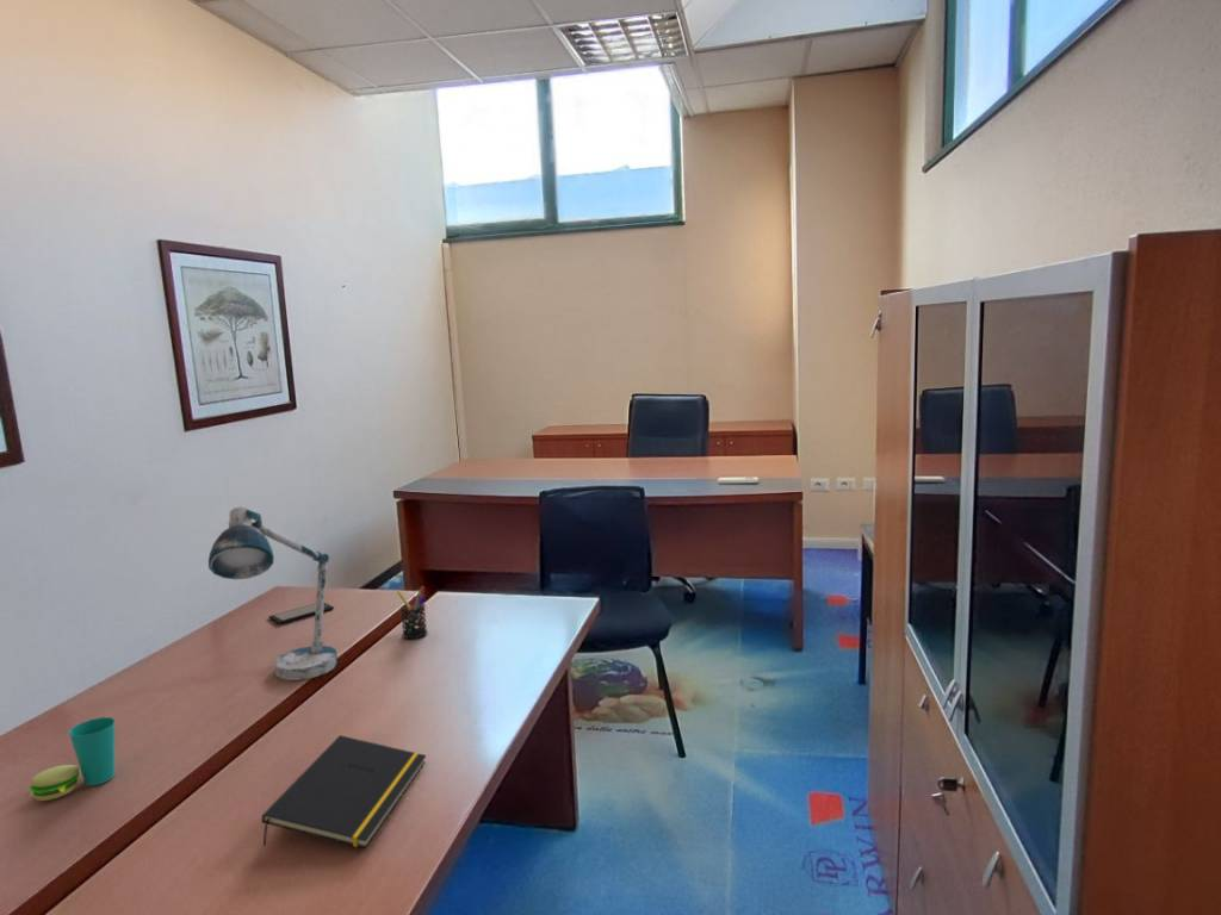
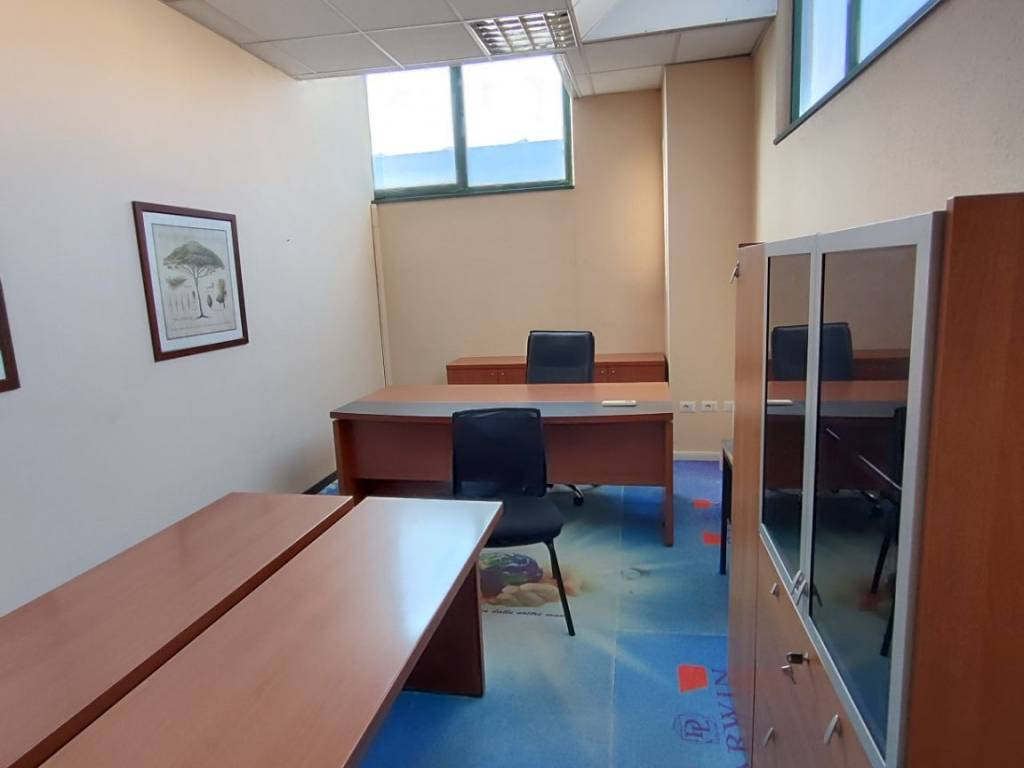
- pen holder [396,585,428,640]
- notepad [261,734,427,849]
- smartphone [267,602,335,625]
- desk lamp [207,506,339,681]
- cup [29,716,117,802]
